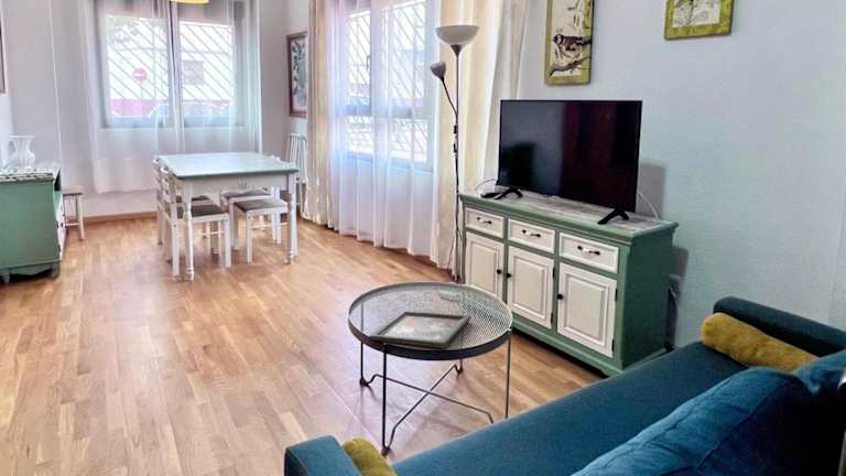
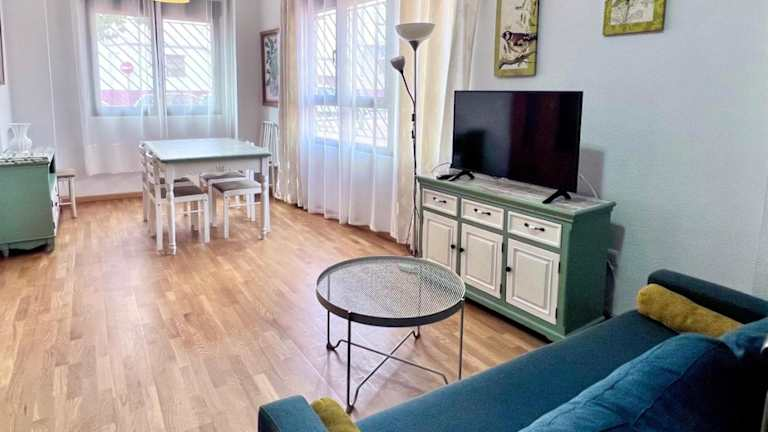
- decorative tray [368,310,471,349]
